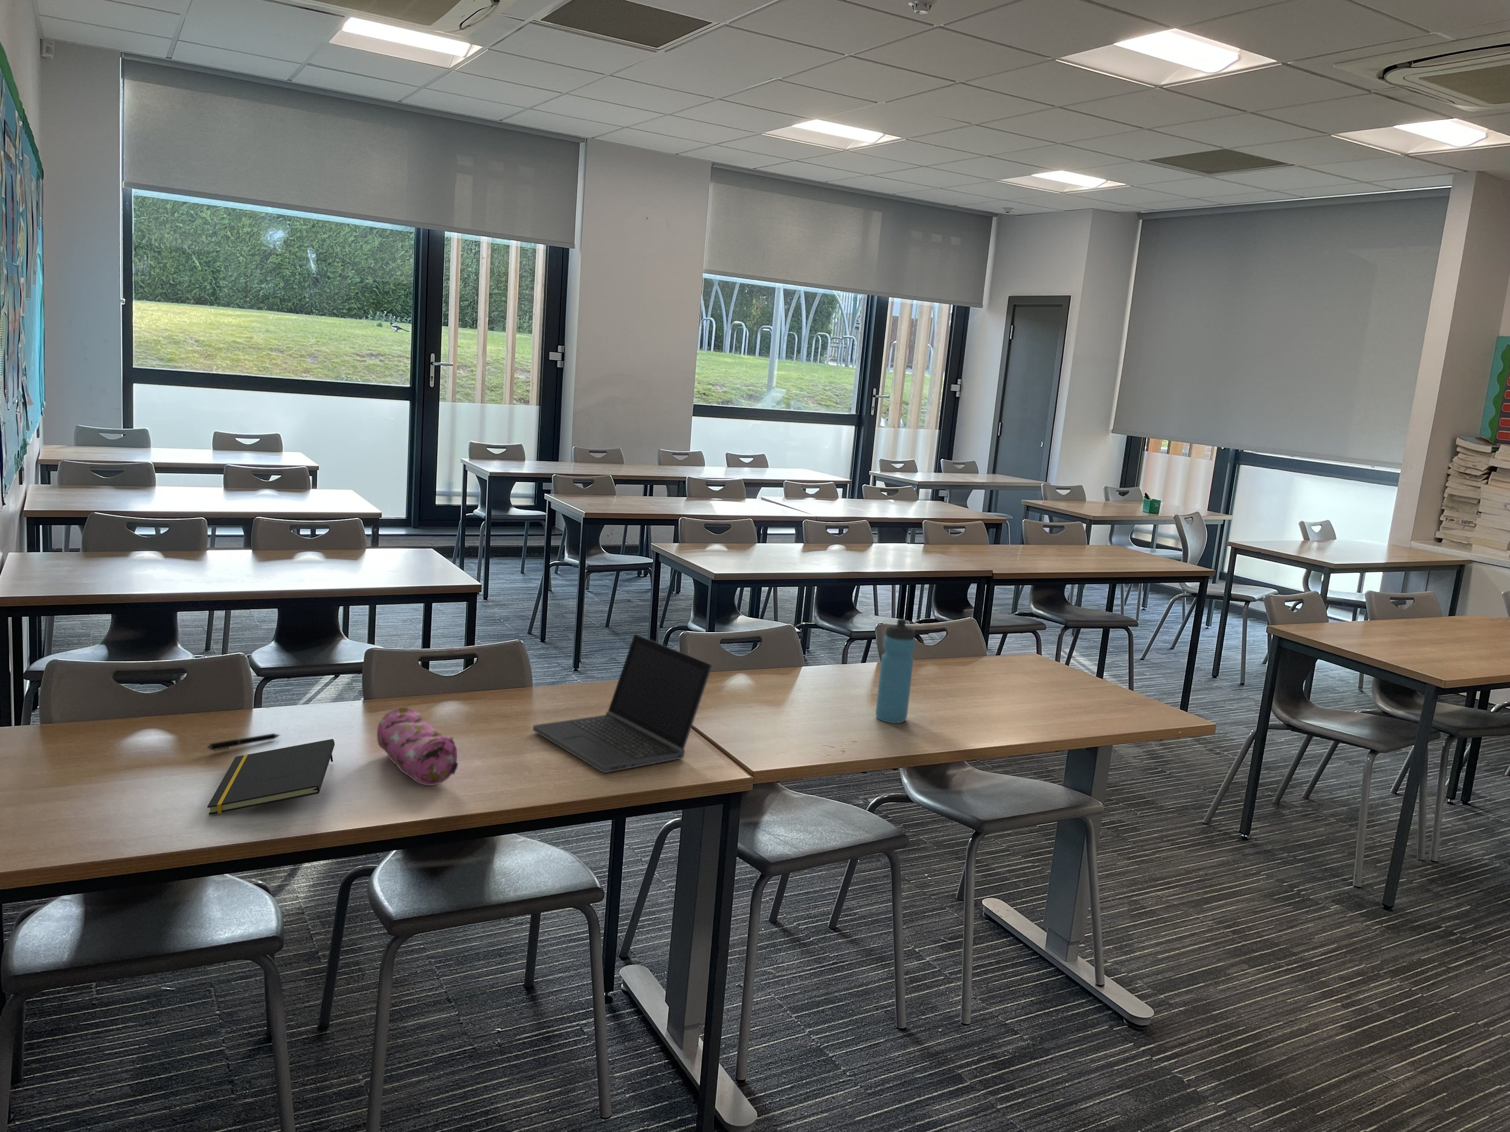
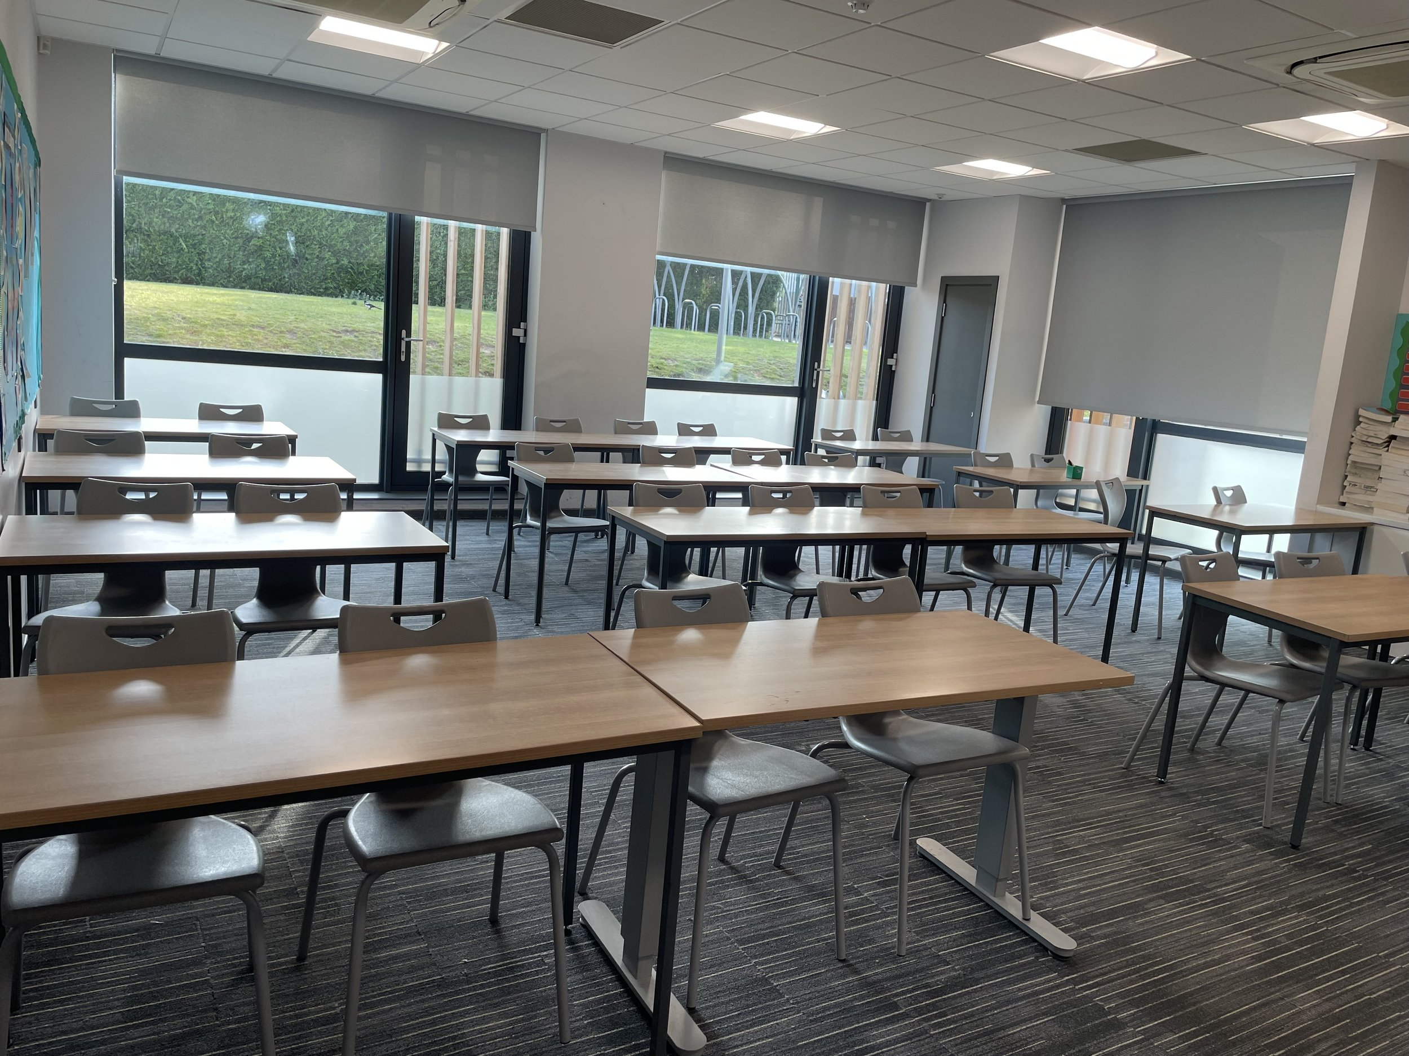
- notepad [207,738,335,816]
- pencil case [376,706,459,786]
- pen [207,732,282,751]
- water bottle [875,618,916,724]
- laptop computer [533,634,713,773]
